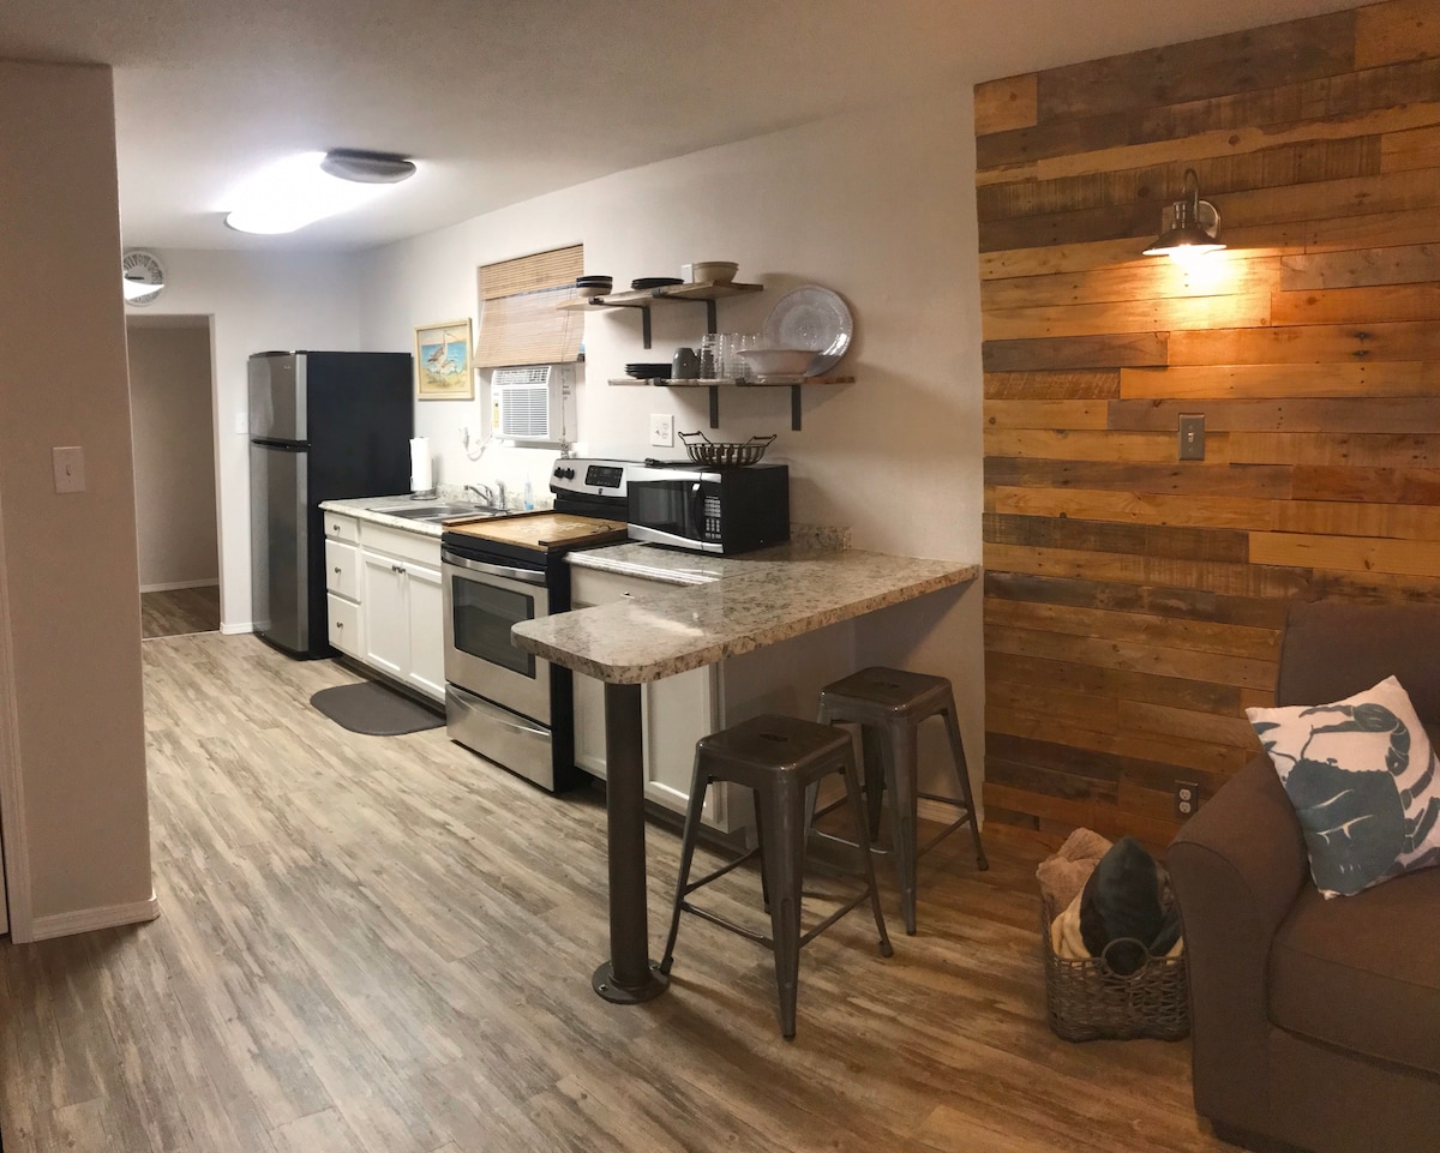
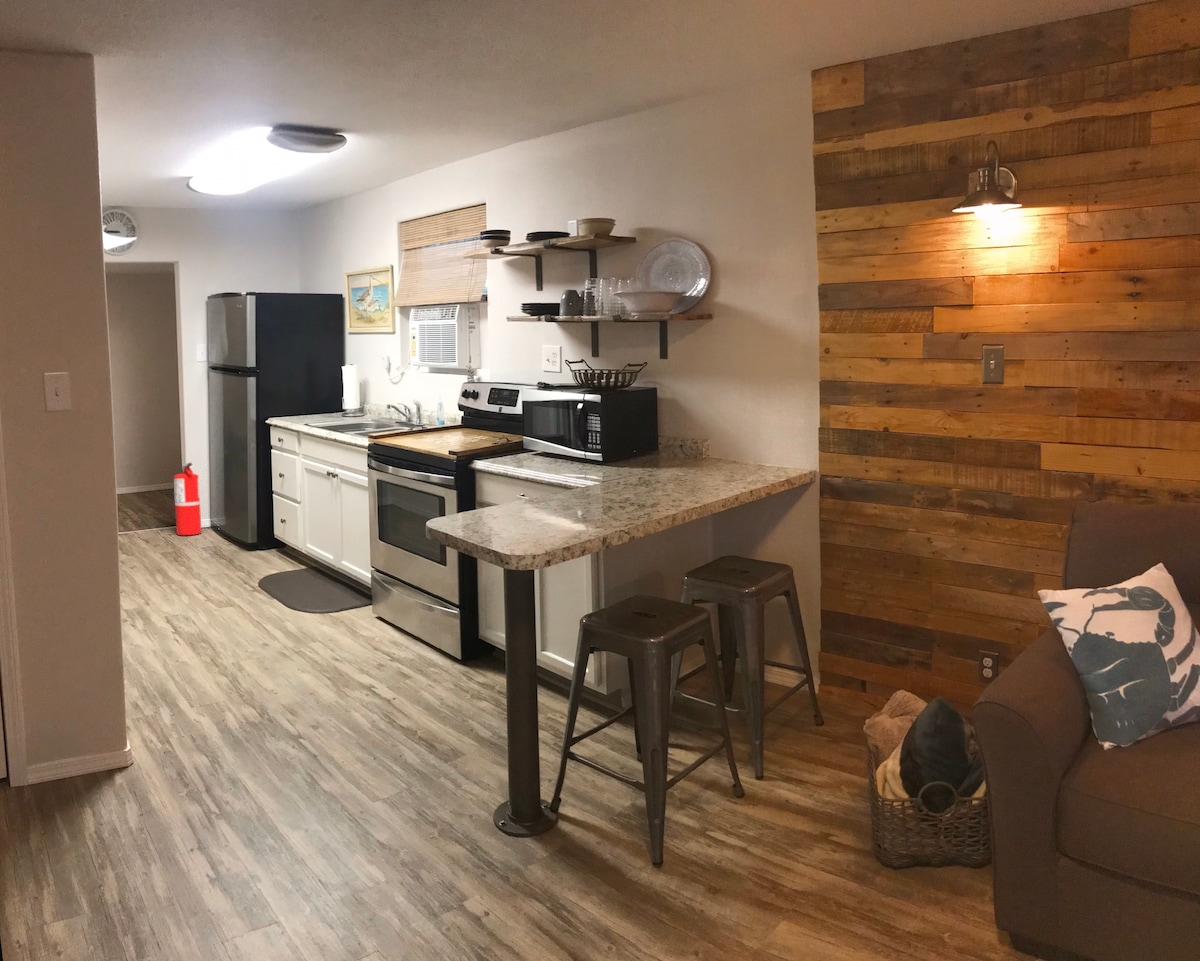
+ fire extinguisher [173,461,202,536]
